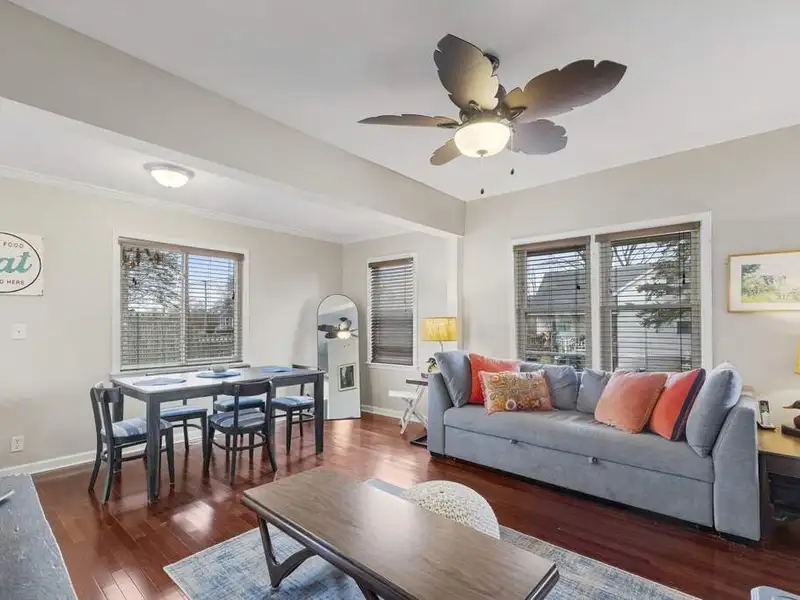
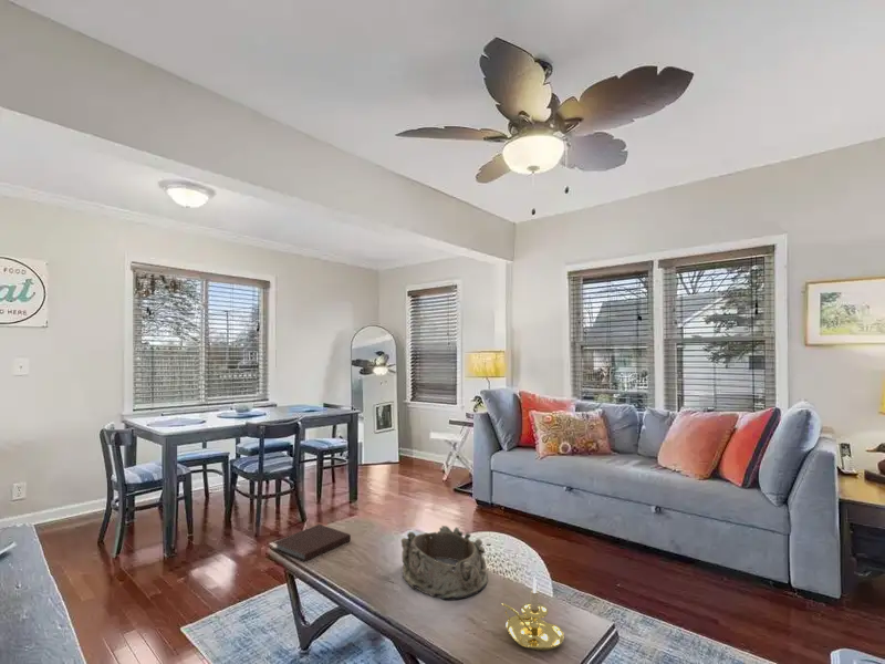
+ candle holder [500,575,565,652]
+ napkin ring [400,525,489,601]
+ notebook [272,523,352,563]
